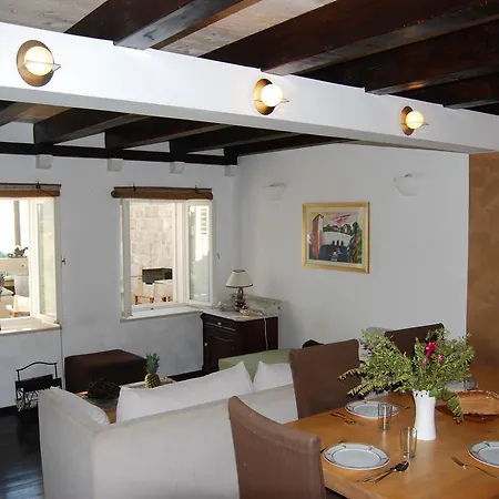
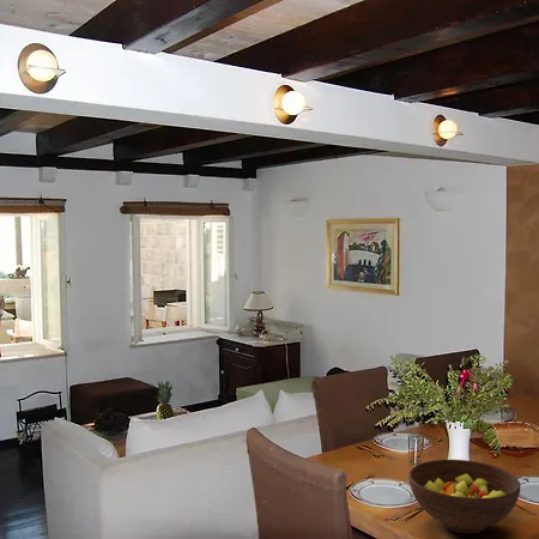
+ fruit bowl [407,459,521,535]
